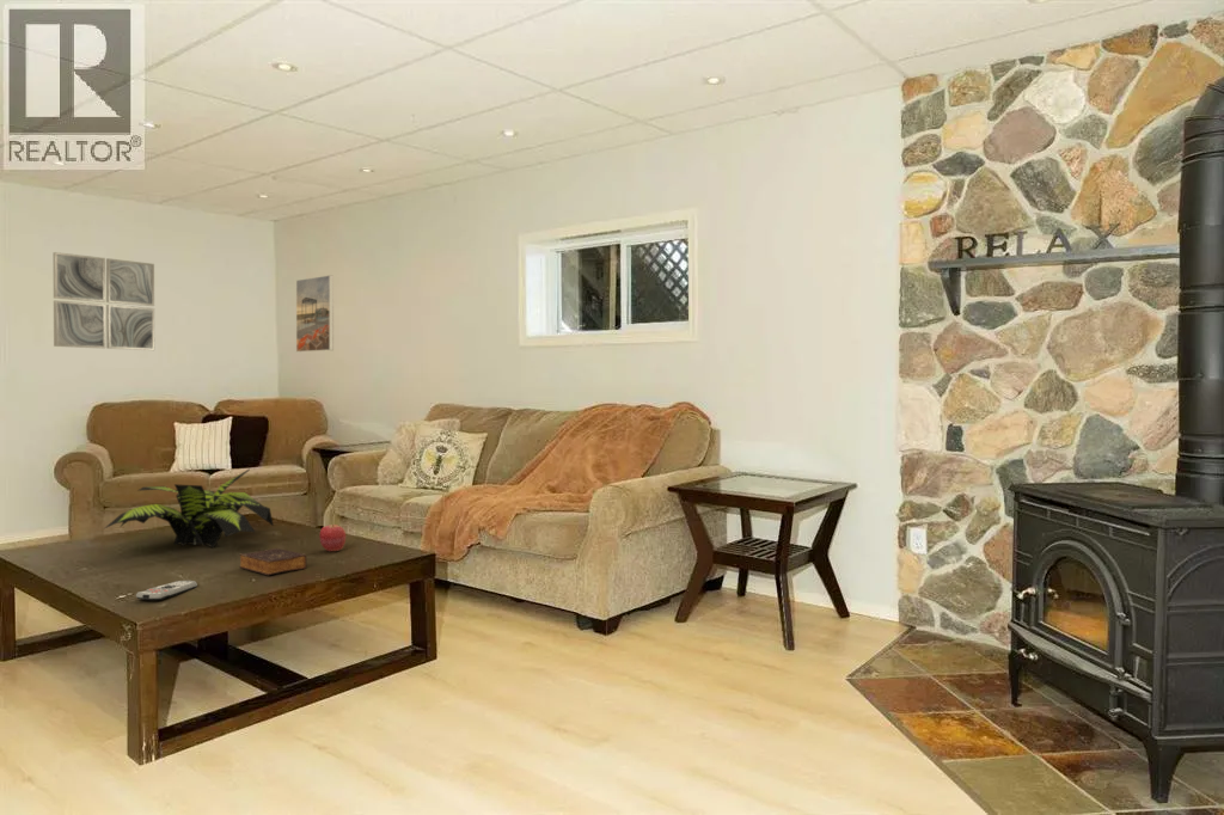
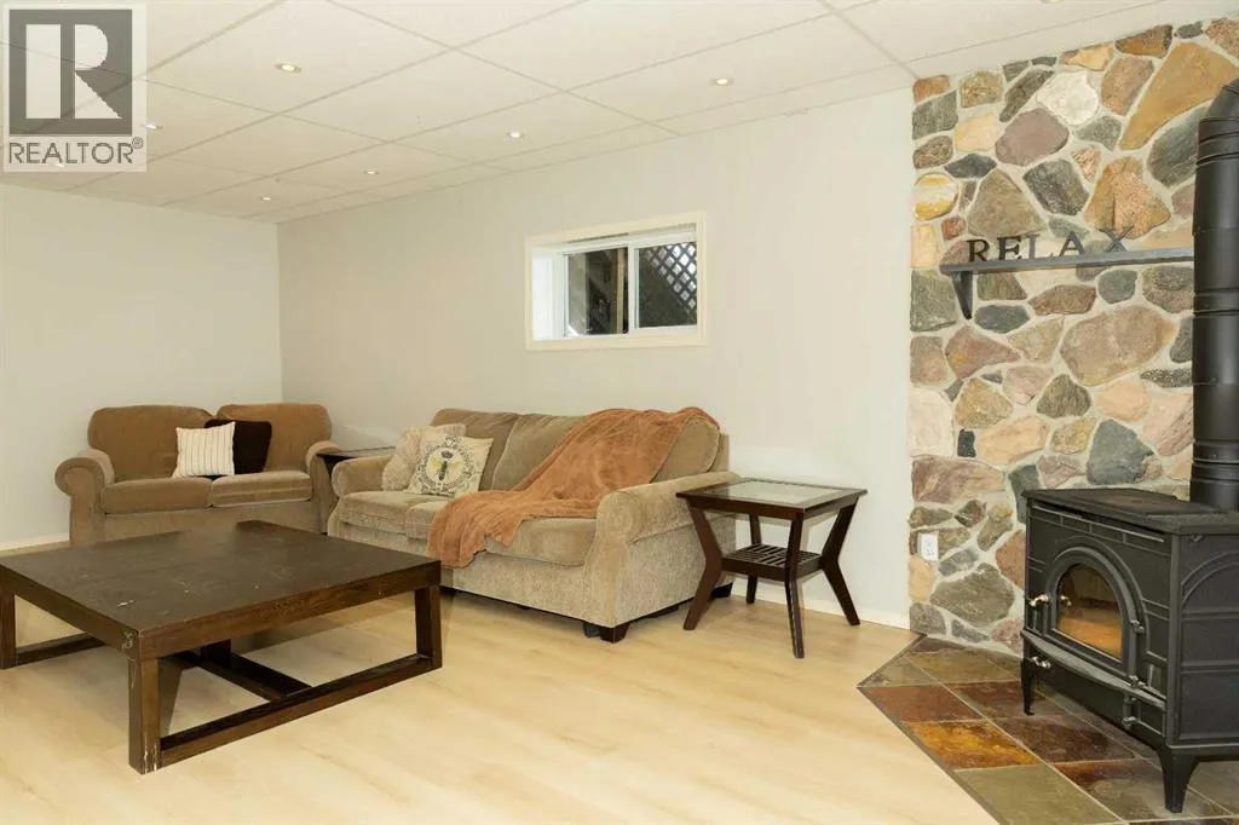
- apple [318,523,347,552]
- plant [104,467,275,550]
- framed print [295,274,335,354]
- book [238,547,307,576]
- wall art [53,251,155,351]
- remote control [135,580,198,601]
